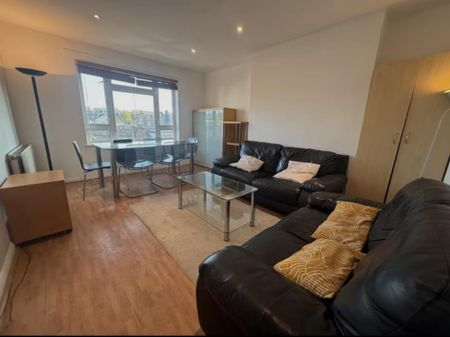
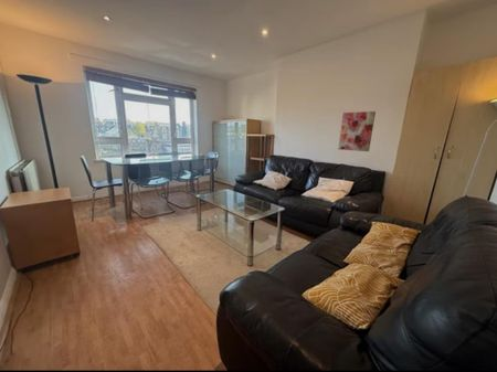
+ wall art [337,110,377,152]
